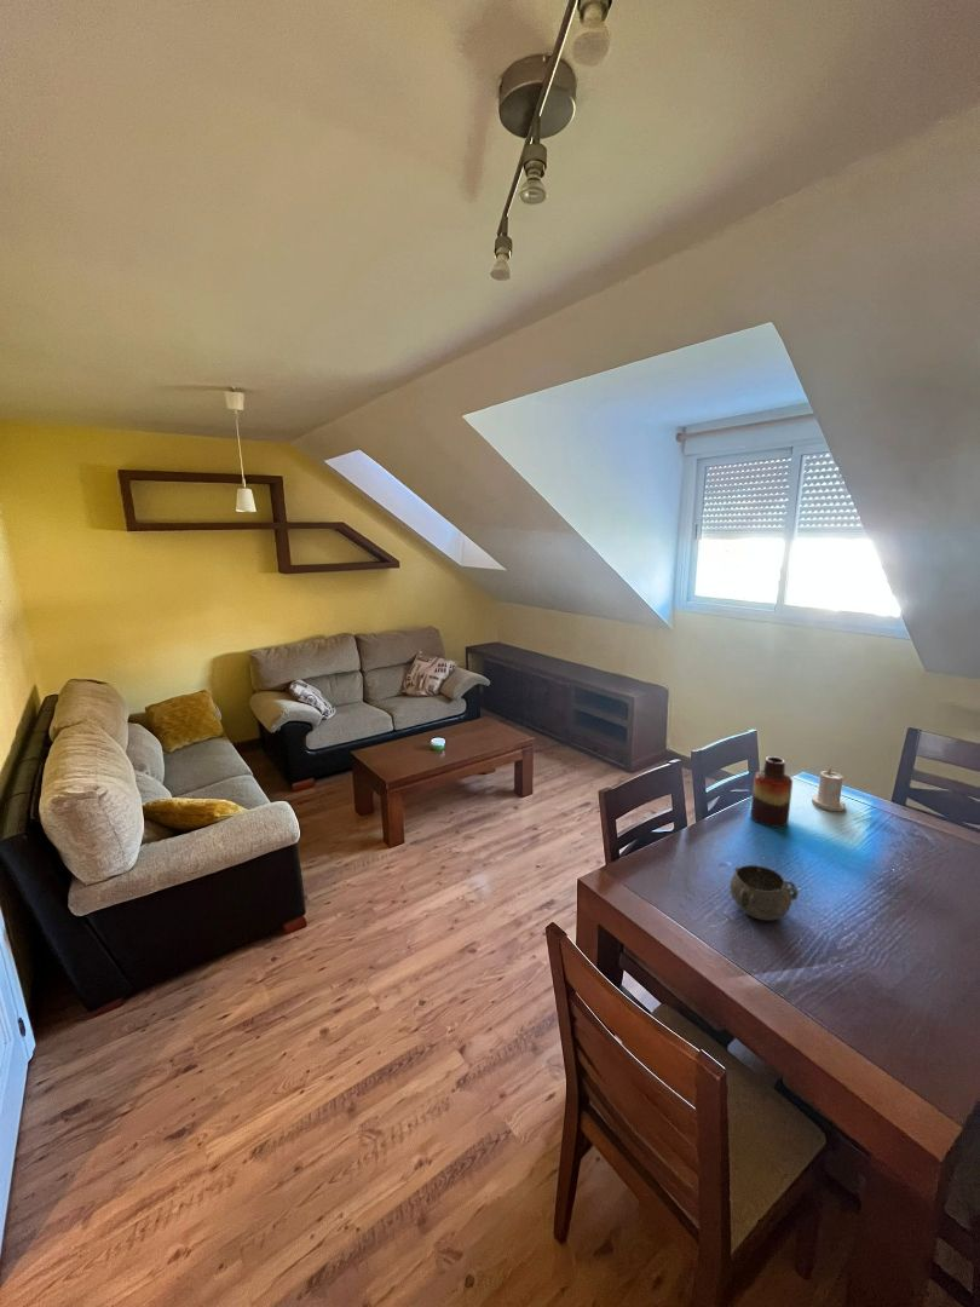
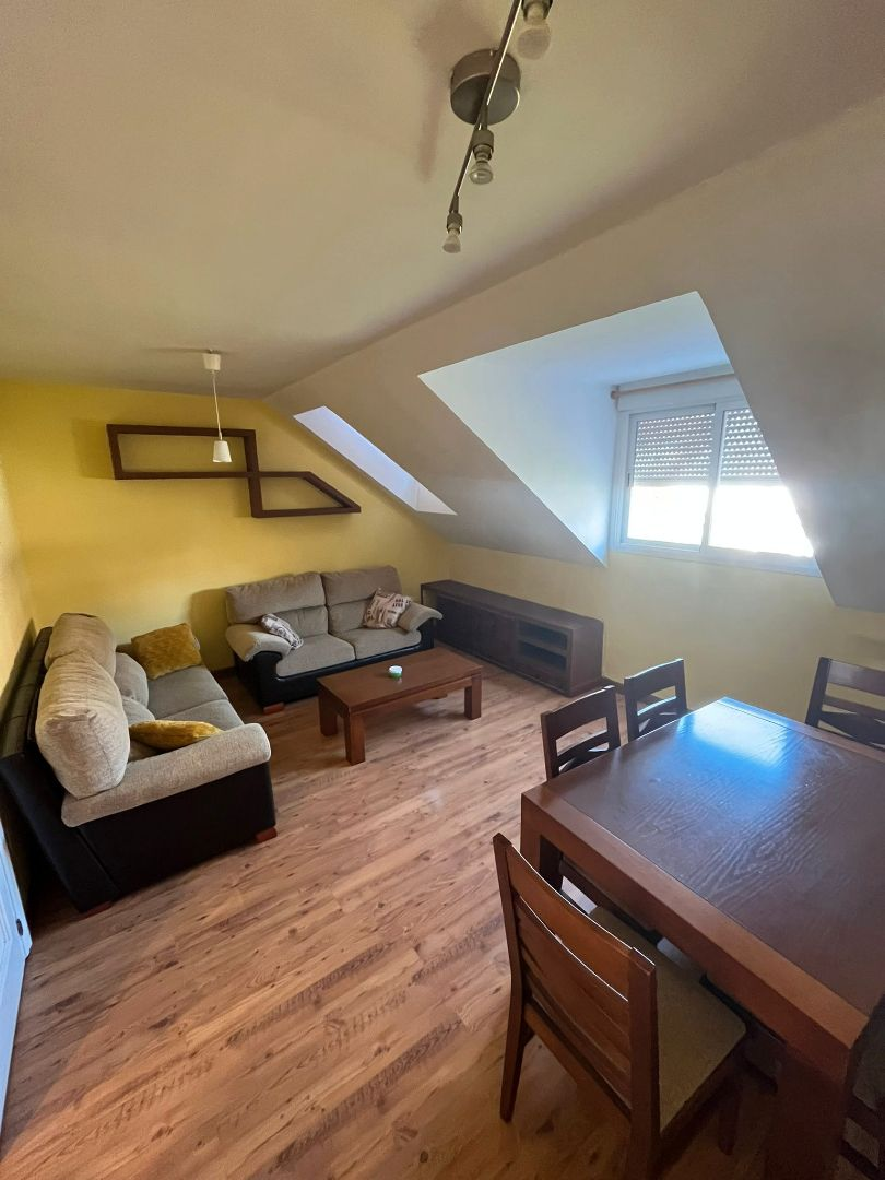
- vase [749,755,794,829]
- decorative bowl [728,864,800,922]
- candle [811,767,847,812]
